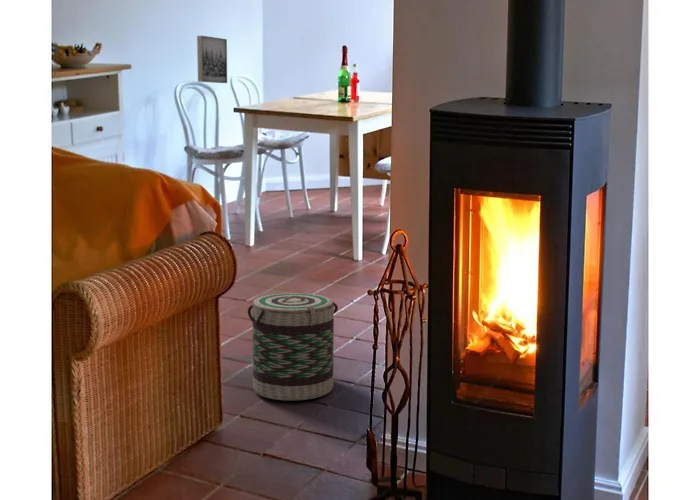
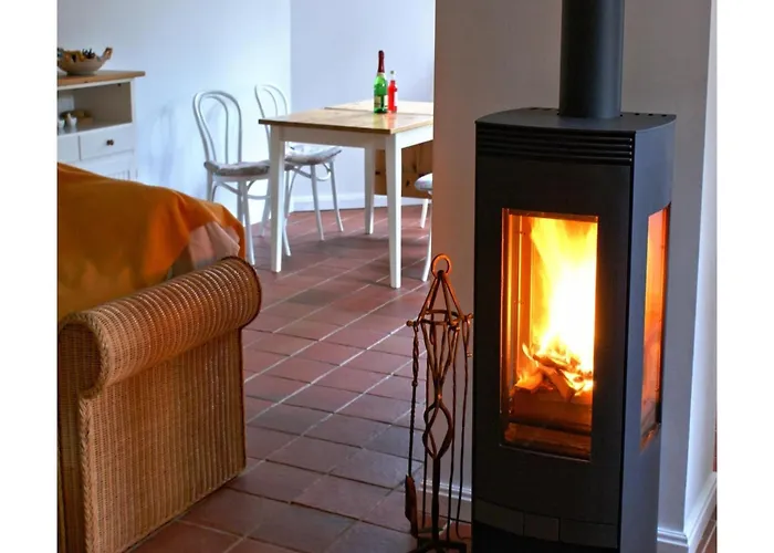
- basket [247,292,339,402]
- wall art [196,35,228,84]
